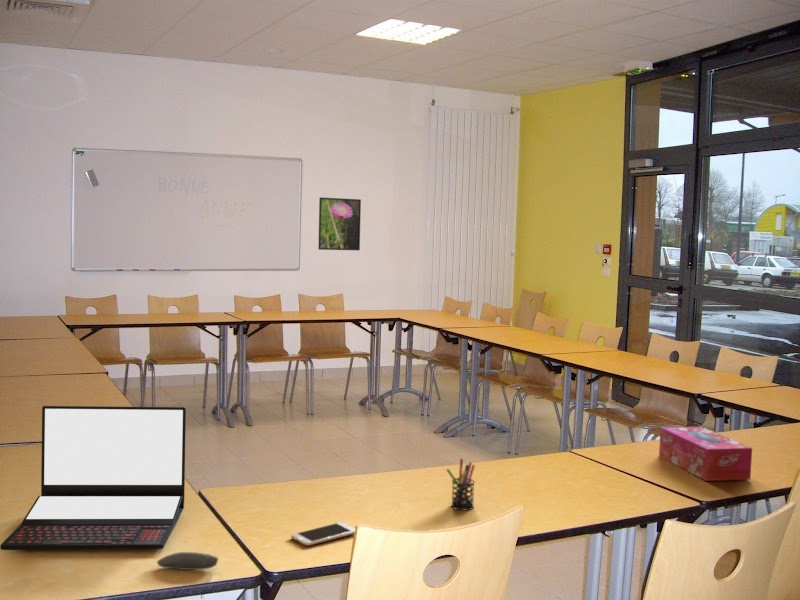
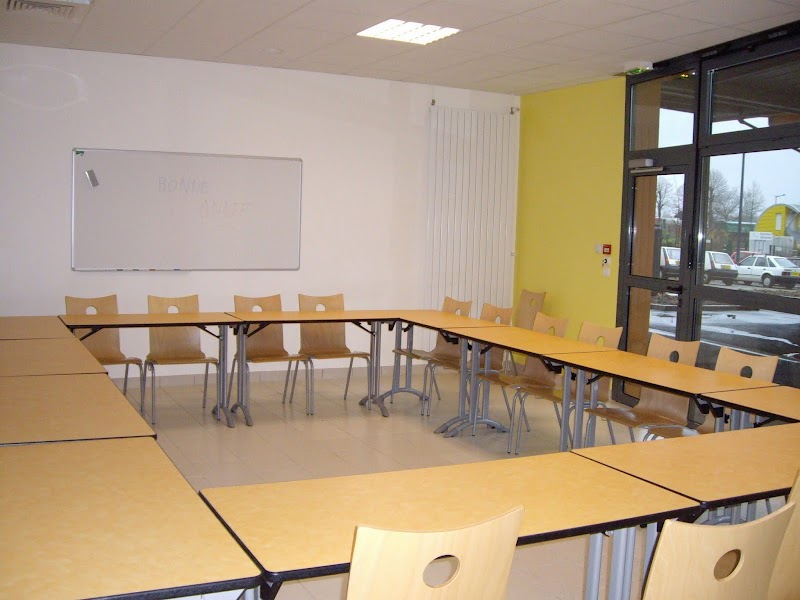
- computer mouse [156,551,219,571]
- smartphone [290,521,356,547]
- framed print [317,196,362,251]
- pen holder [446,458,476,512]
- laptop [0,405,187,551]
- tissue box [658,426,753,482]
